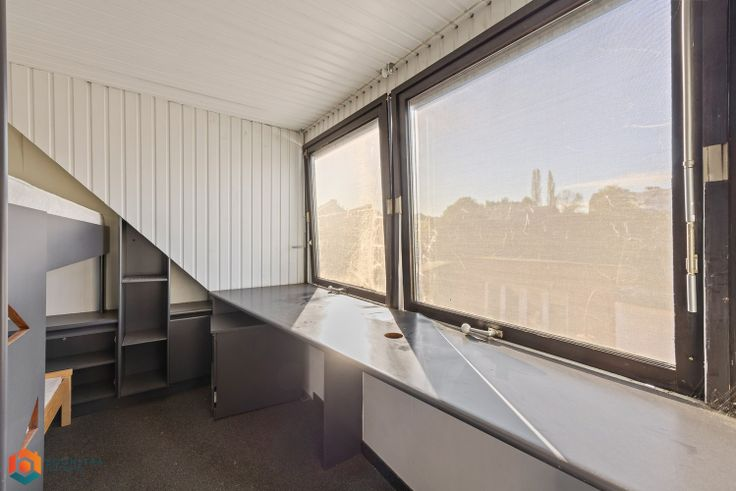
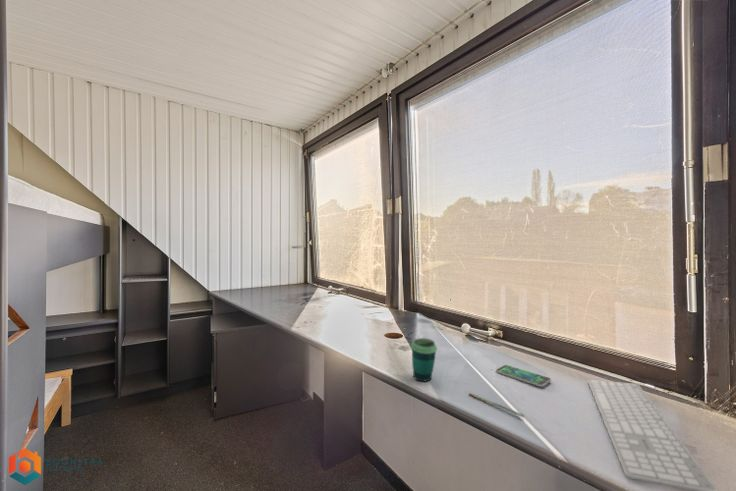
+ pen [468,392,525,418]
+ smartphone [495,364,552,388]
+ cup [410,337,438,382]
+ keyboard [587,379,719,491]
